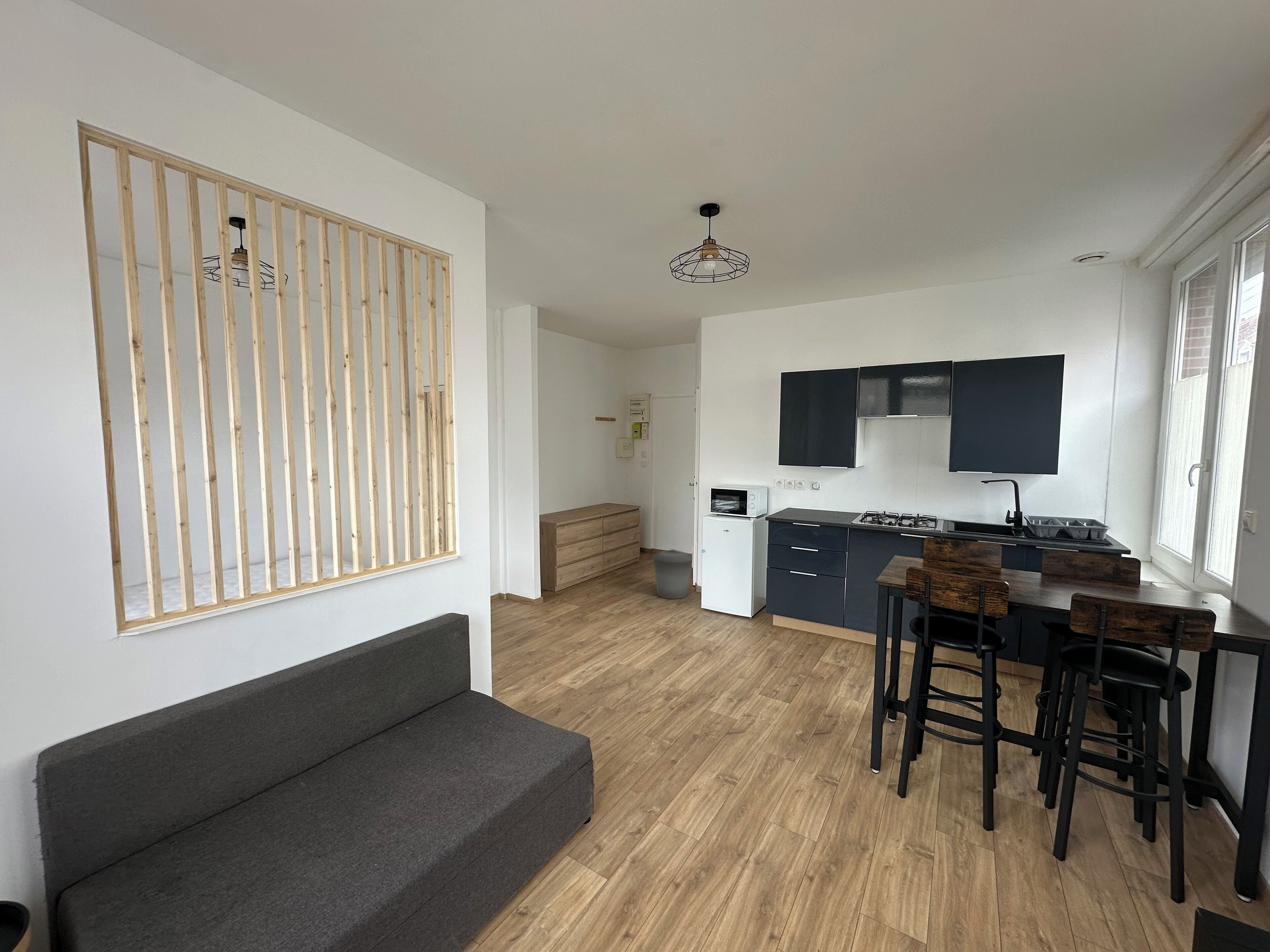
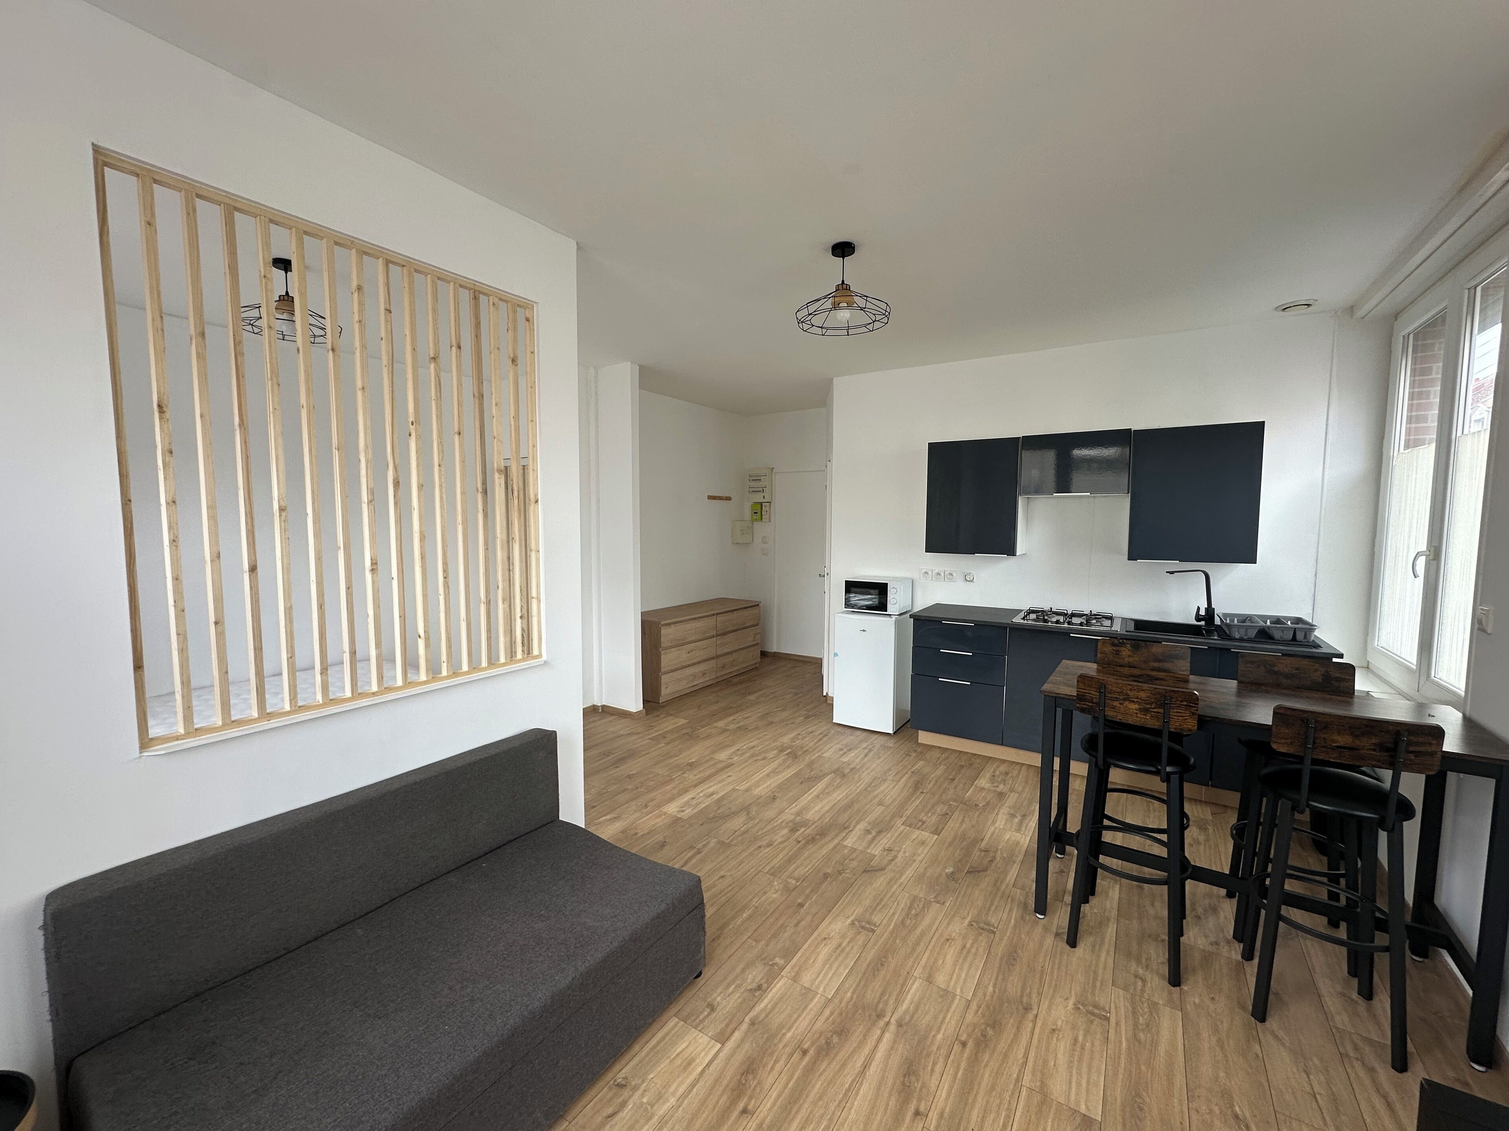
- trash can [652,549,693,599]
